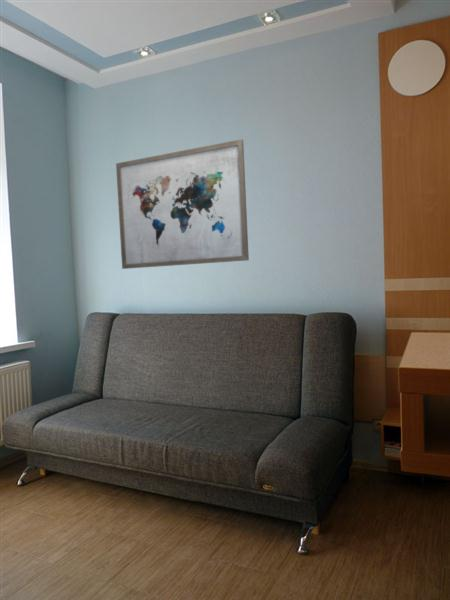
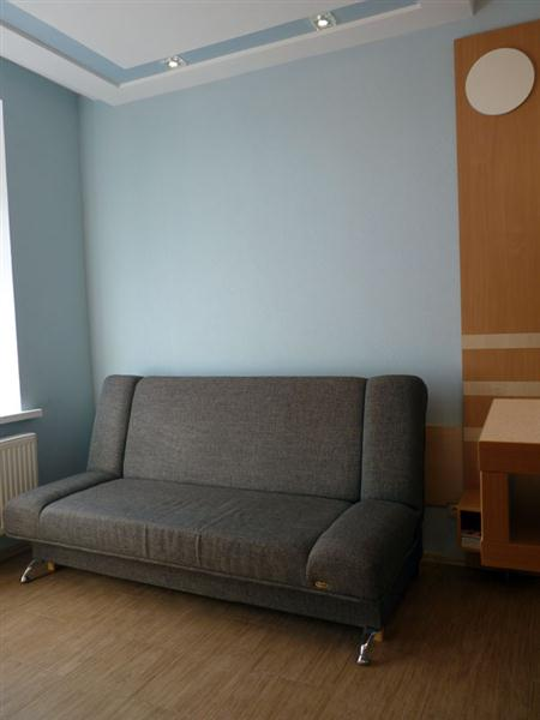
- wall art [115,138,250,270]
